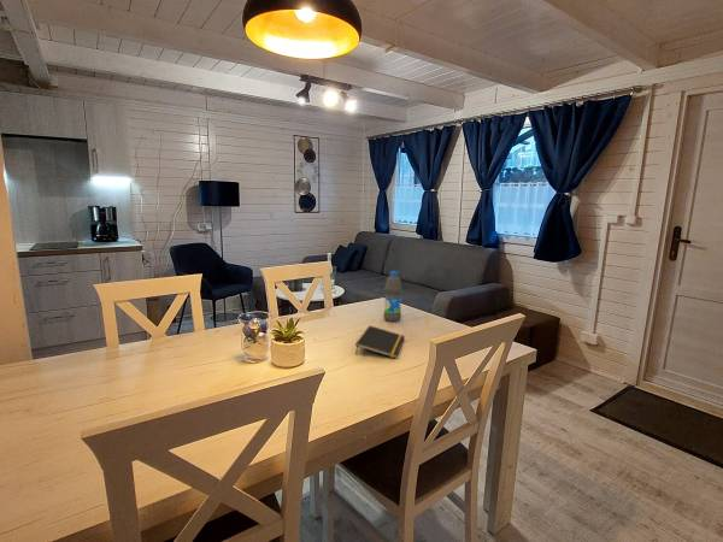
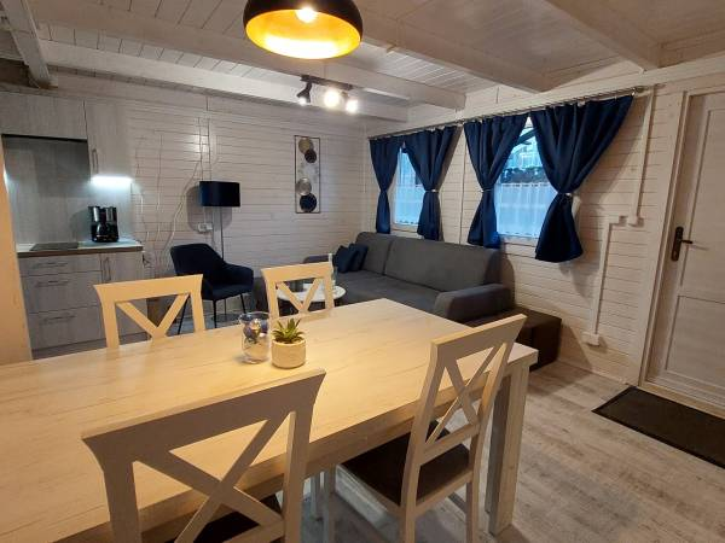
- notepad [354,324,406,359]
- water bottle [382,270,404,323]
